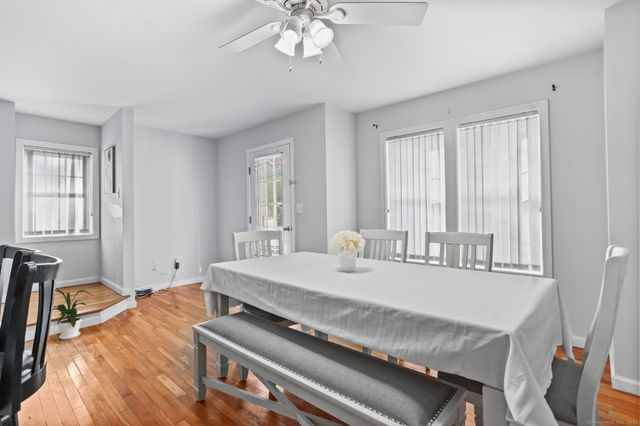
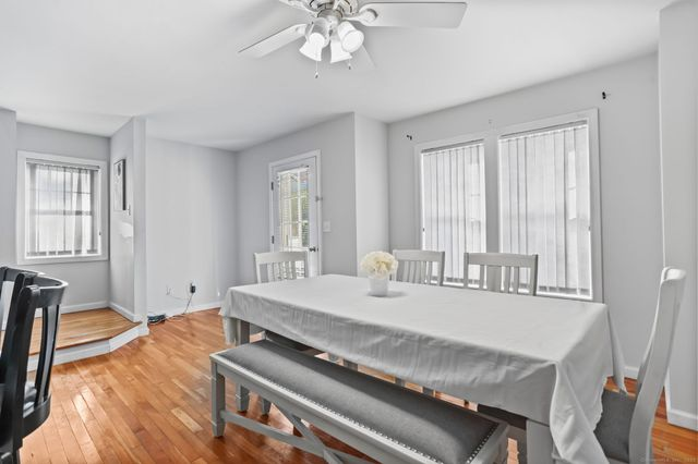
- house plant [52,289,92,341]
